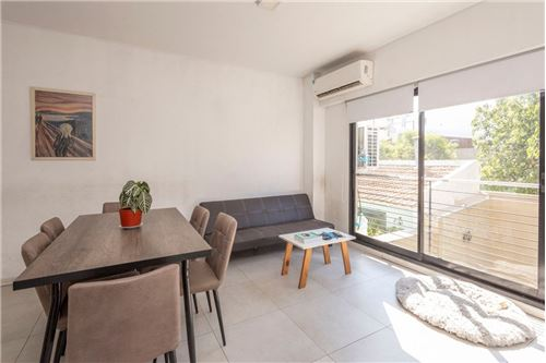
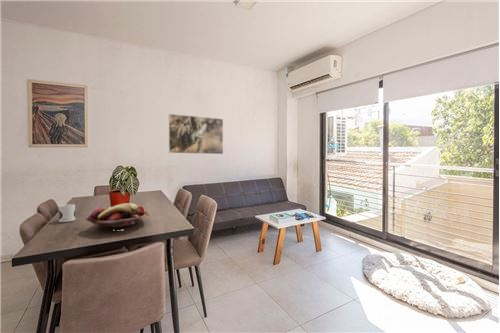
+ mug [58,203,76,223]
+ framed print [168,113,224,155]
+ fruit basket [85,202,150,232]
